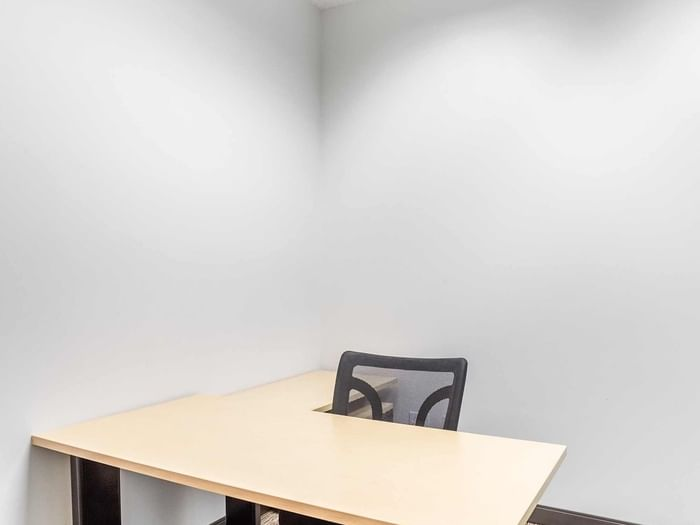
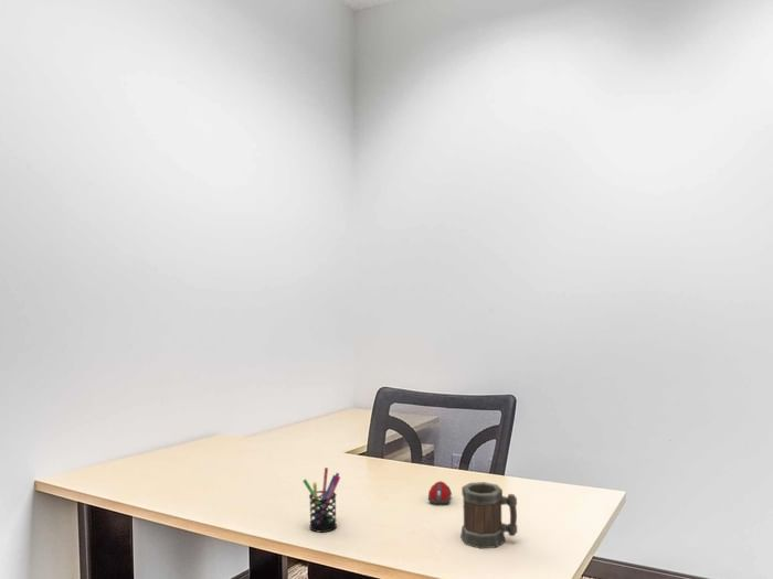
+ computer mouse [427,480,453,505]
+ mug [459,481,518,549]
+ pen holder [301,467,341,533]
